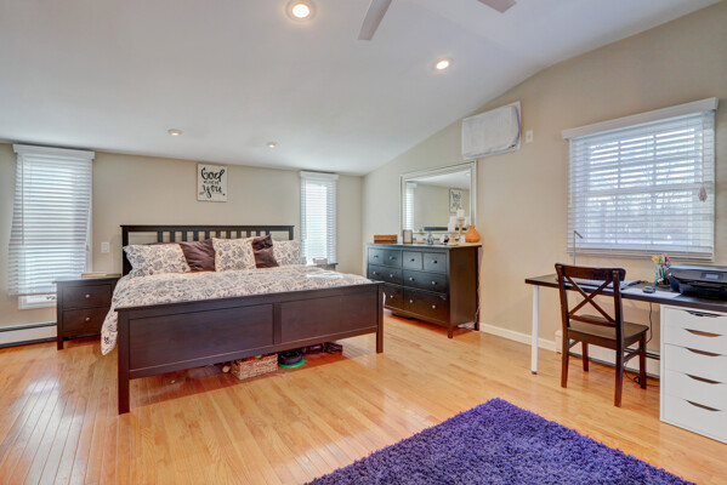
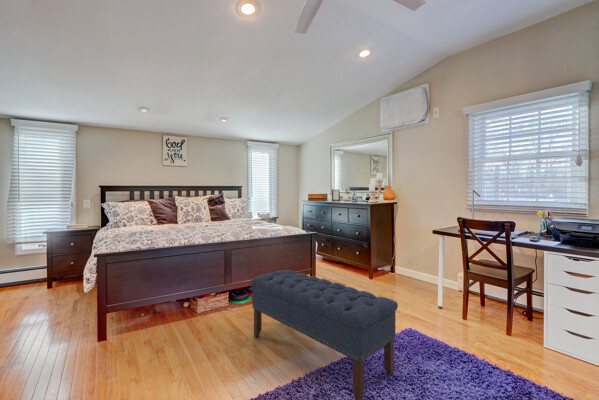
+ bench [250,269,399,400]
